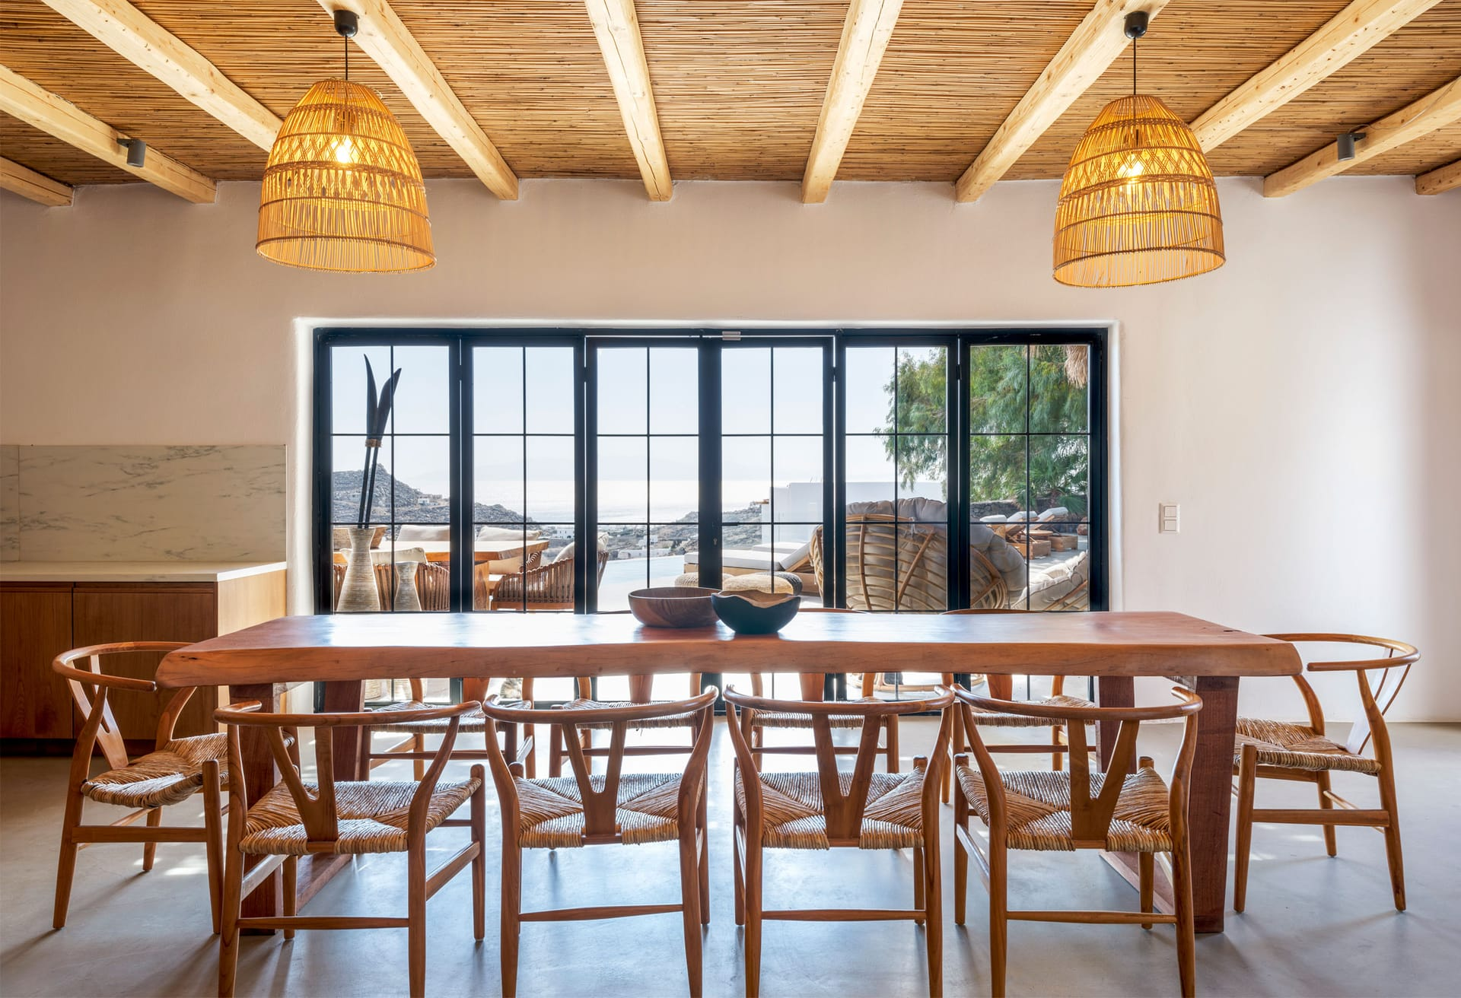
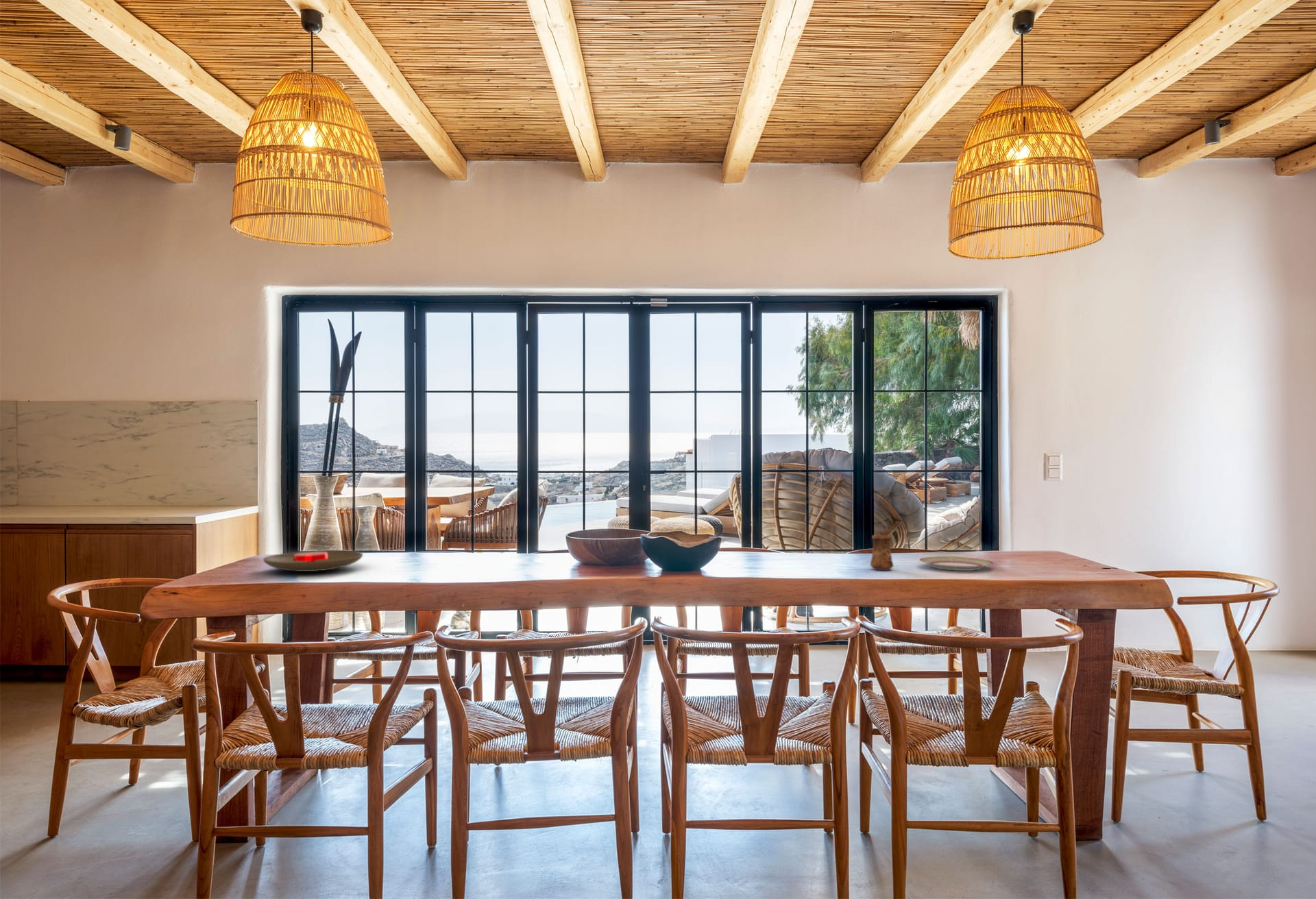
+ plate [918,556,994,571]
+ plate [263,550,364,572]
+ cup [870,534,894,571]
